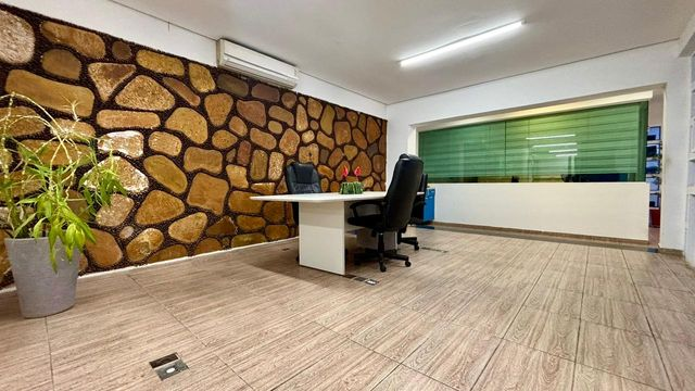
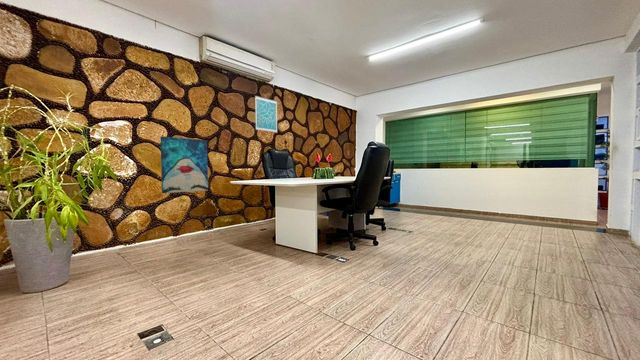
+ wall art [254,95,278,134]
+ wall art [159,135,209,194]
